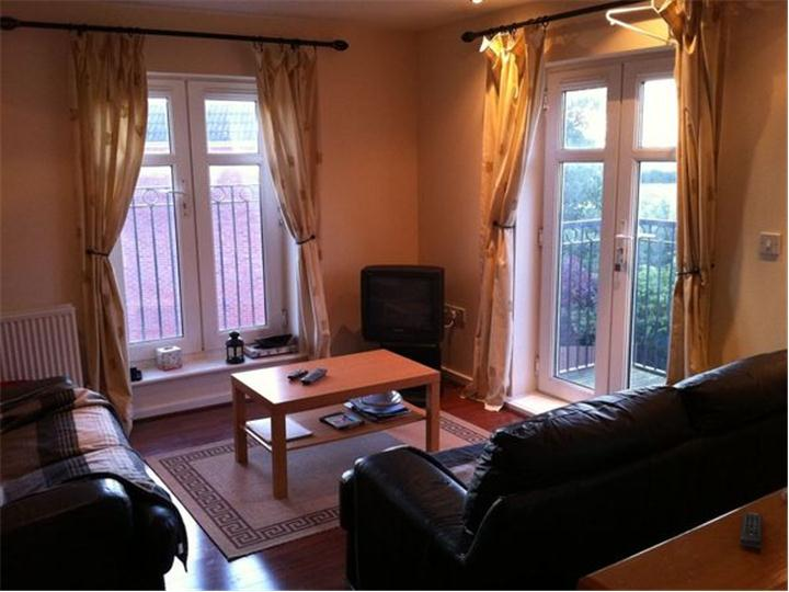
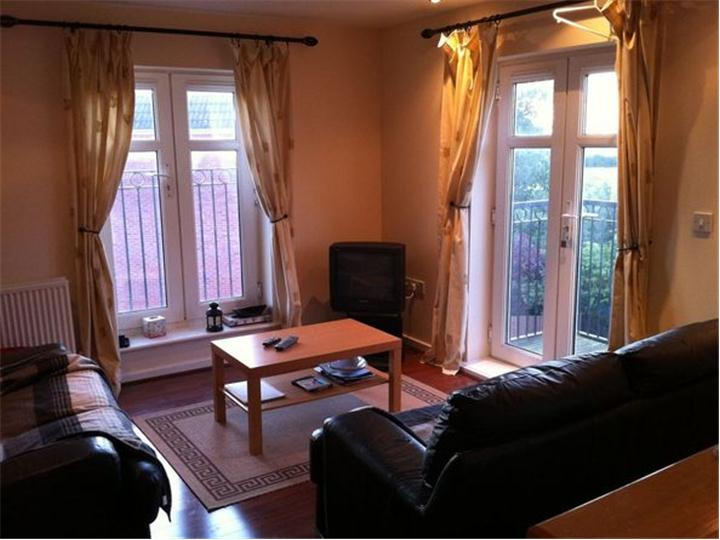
- remote control [739,511,763,549]
